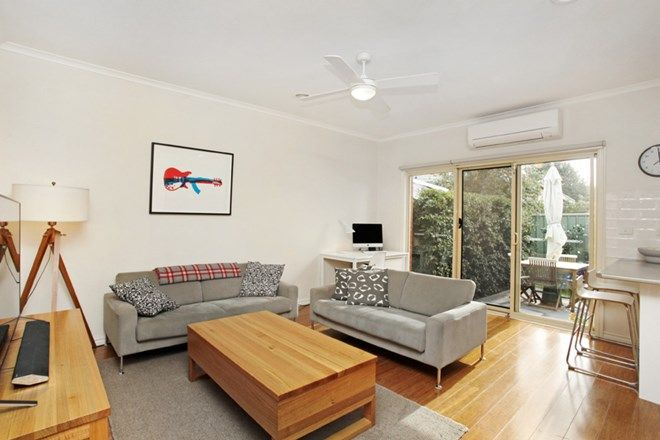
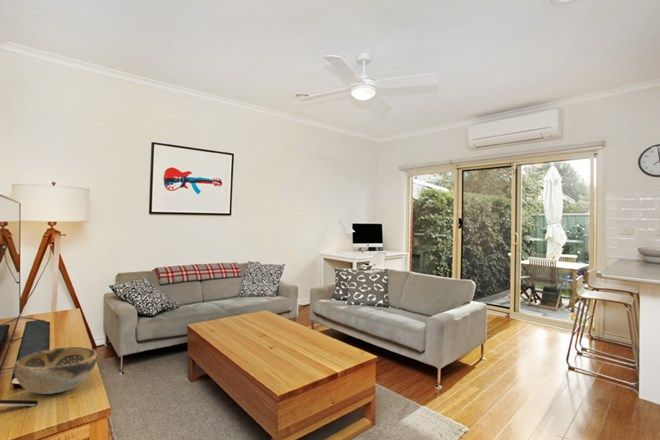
+ decorative bowl [13,346,98,395]
